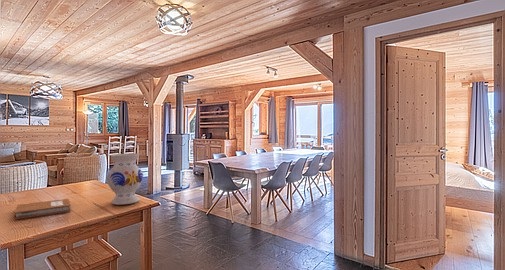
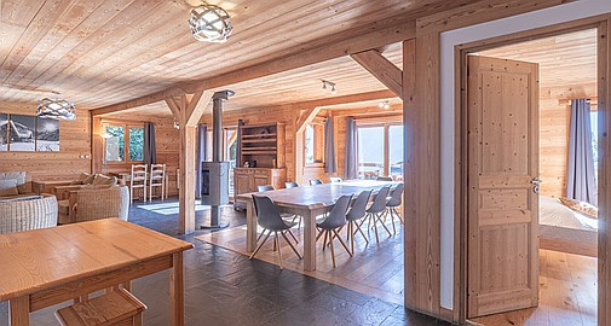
- notebook [13,198,72,220]
- vase [106,153,144,206]
